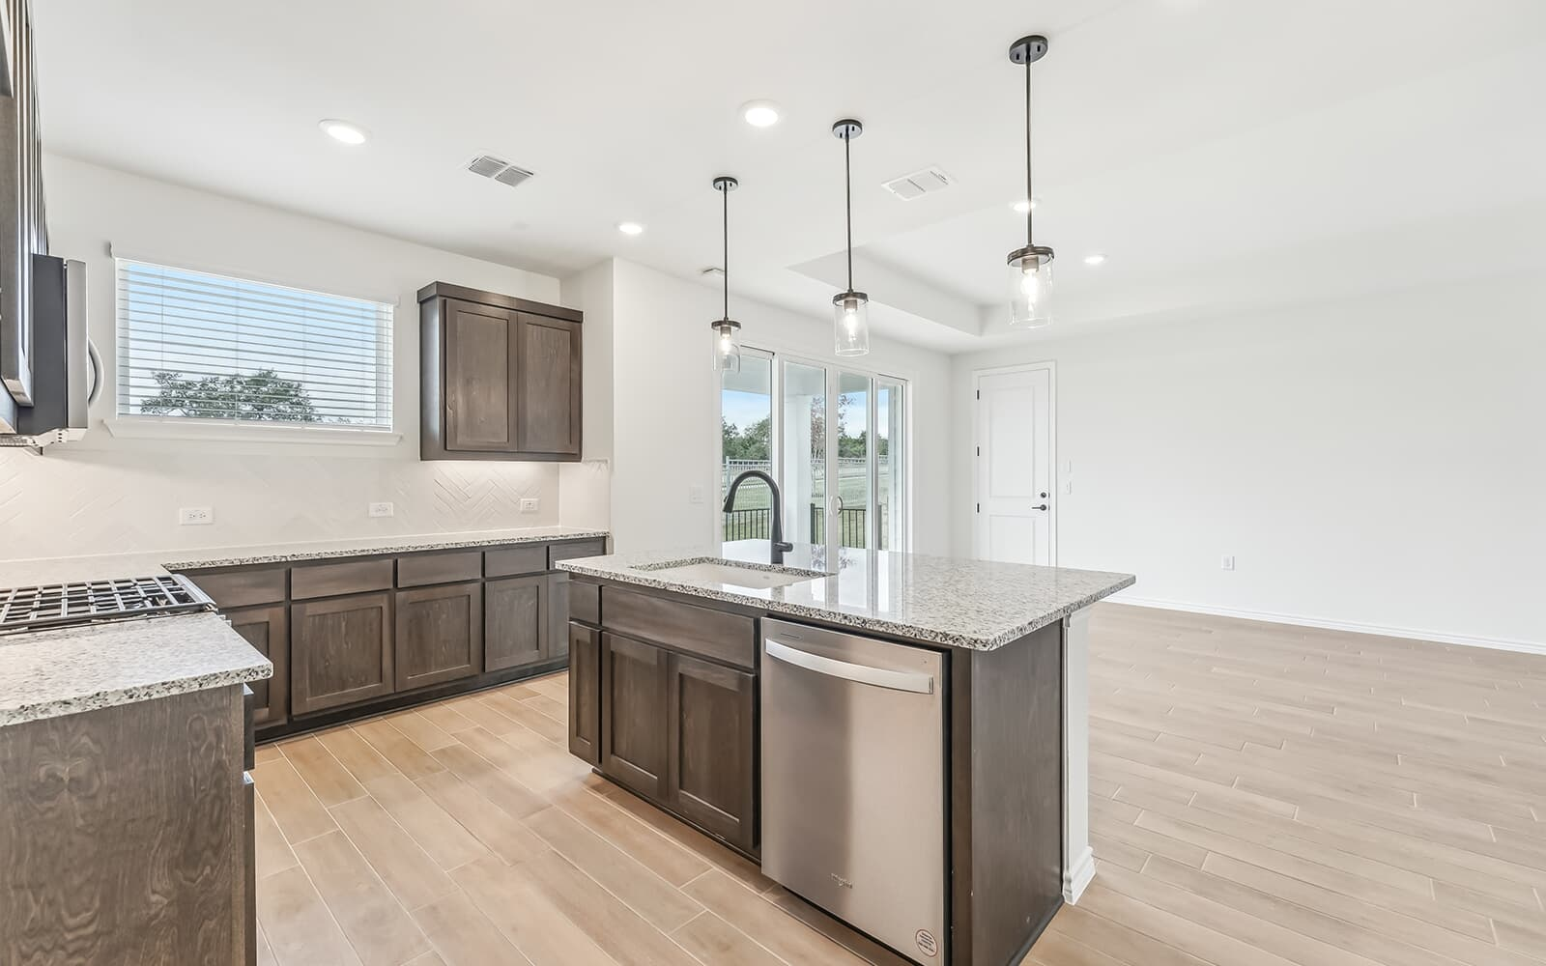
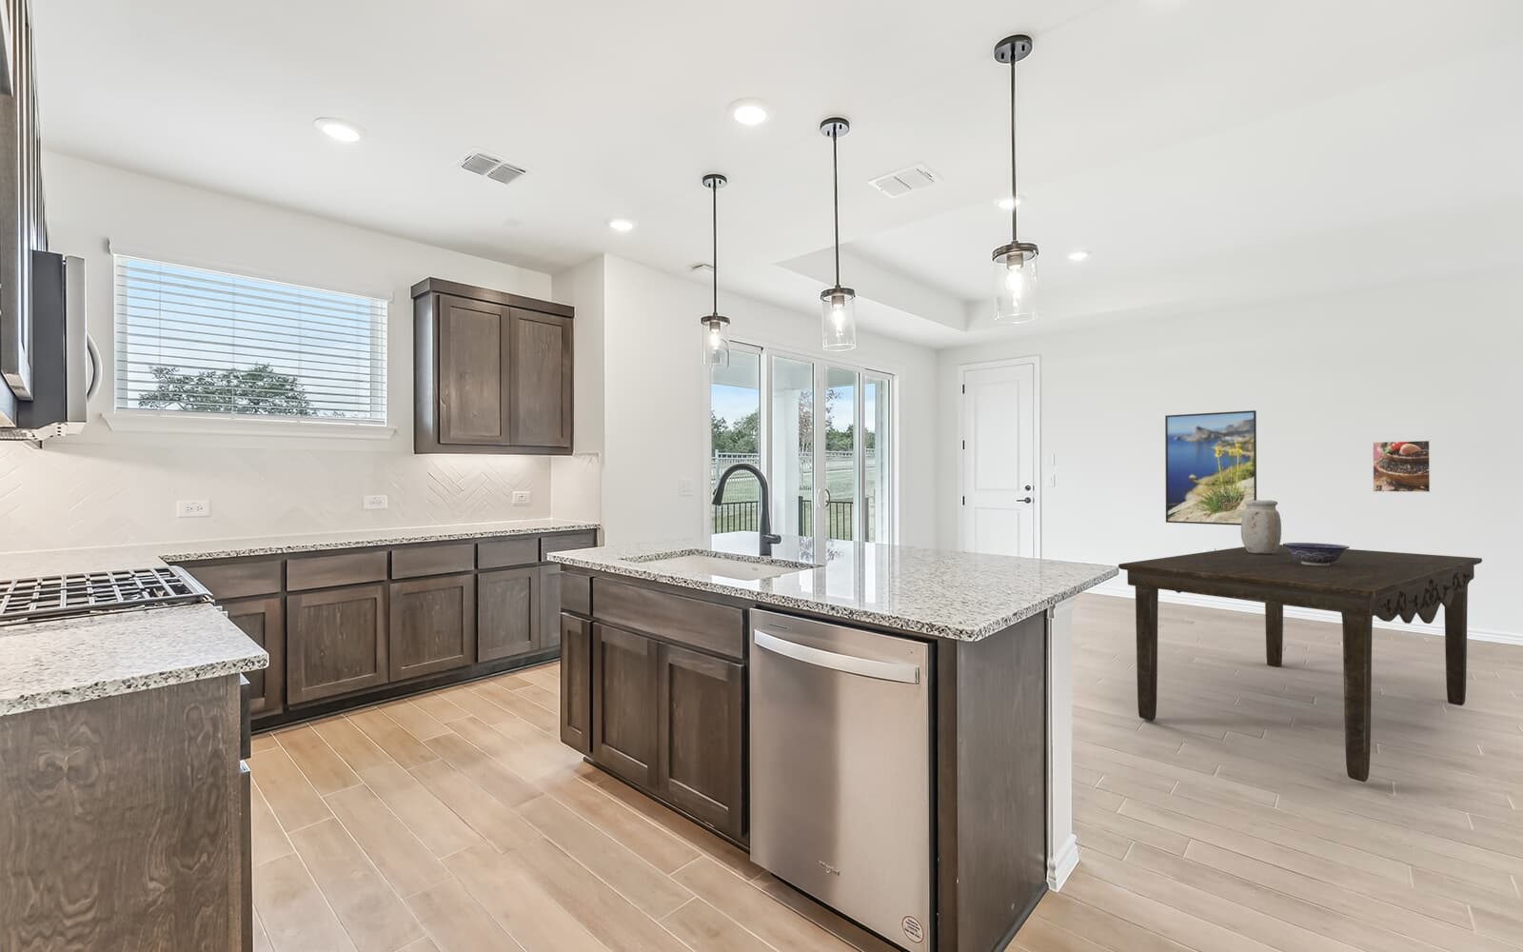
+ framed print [1372,440,1431,494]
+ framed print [1164,409,1258,526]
+ dining table [1117,544,1484,782]
+ vase [1240,500,1282,554]
+ decorative bowl [1283,542,1350,566]
